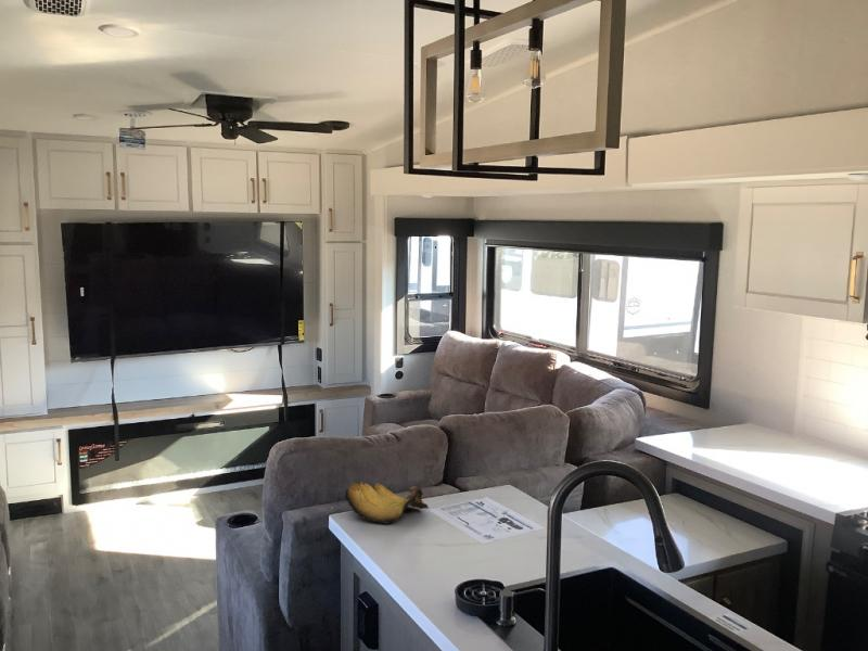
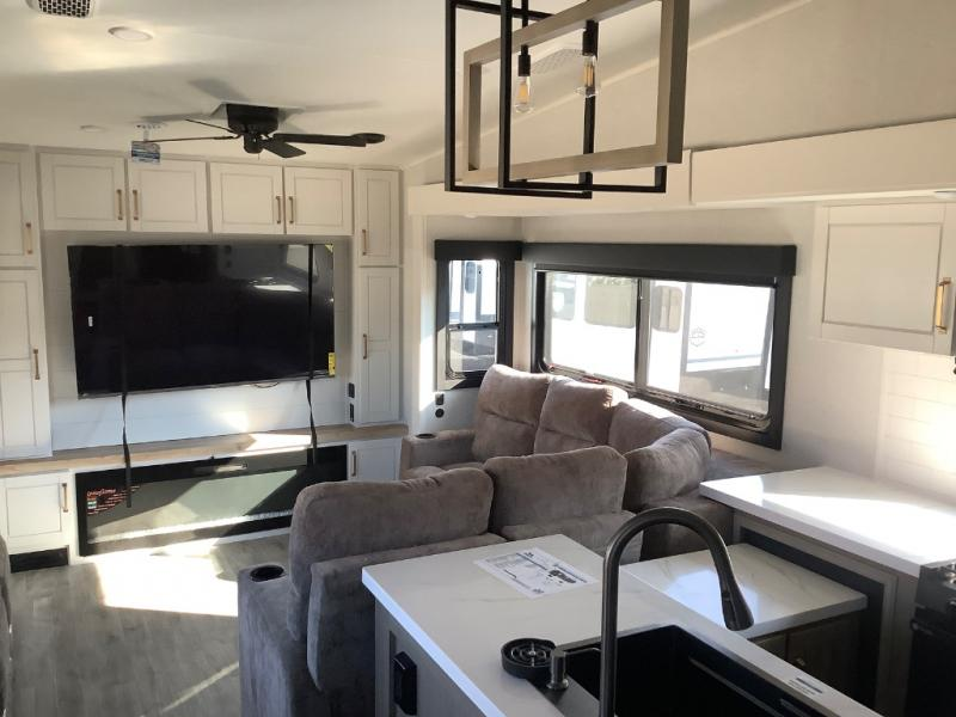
- banana bunch [344,480,430,525]
